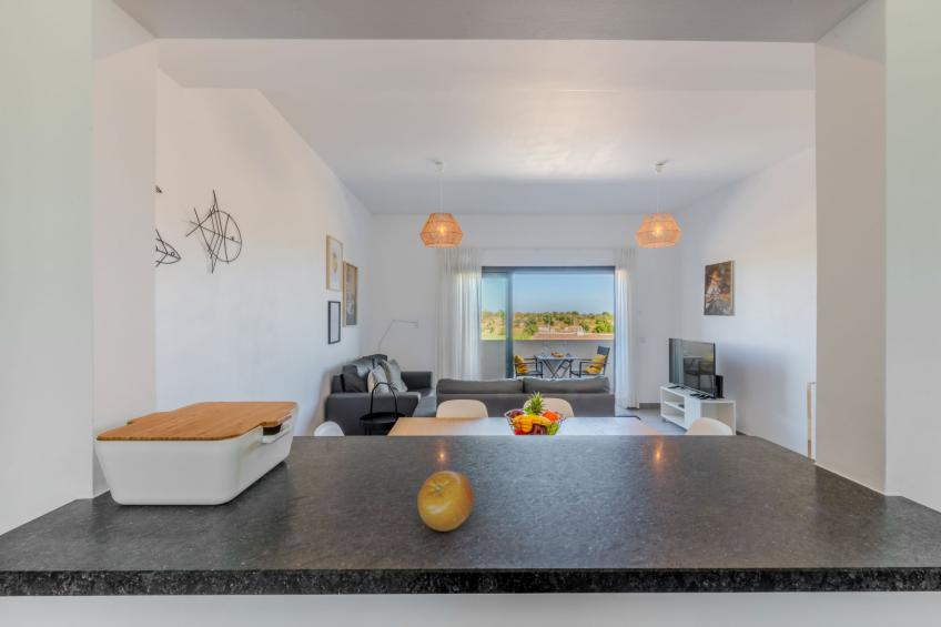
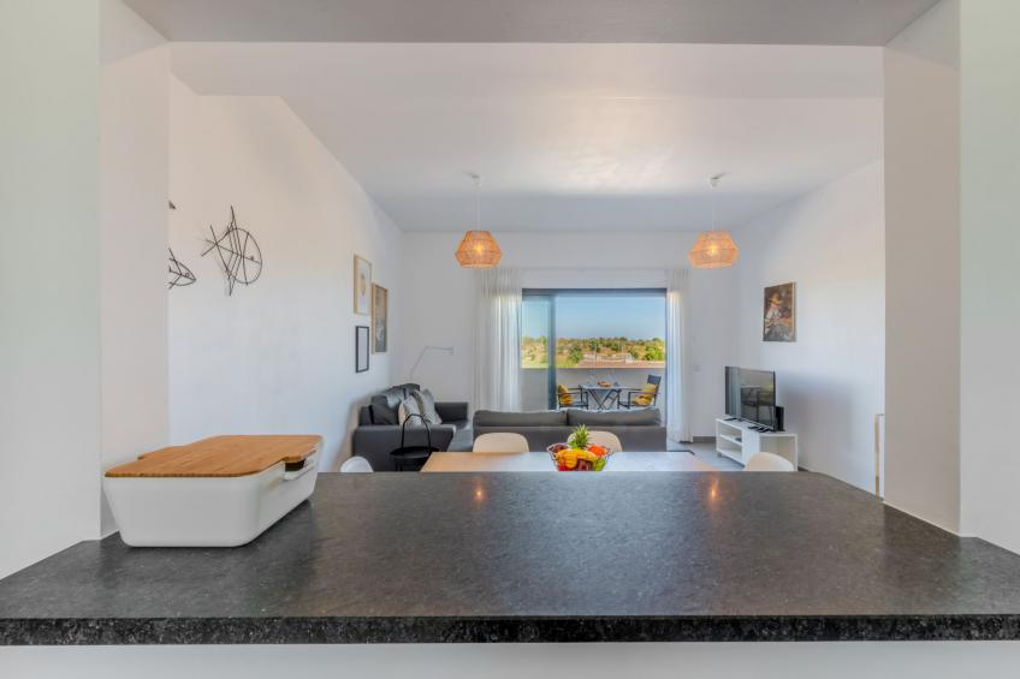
- fruit [416,469,475,533]
